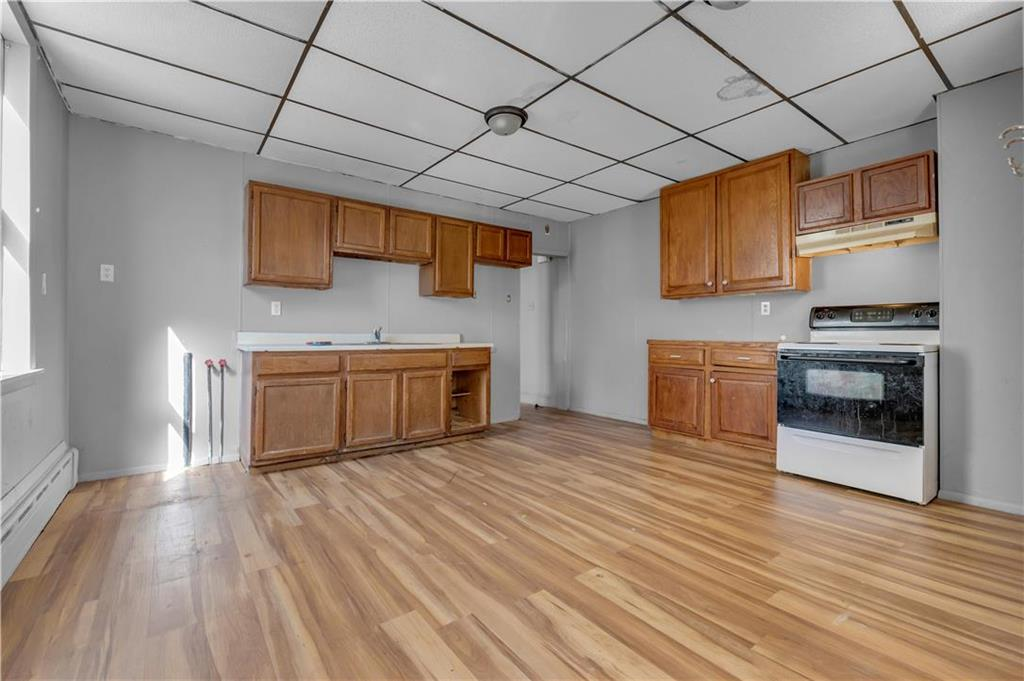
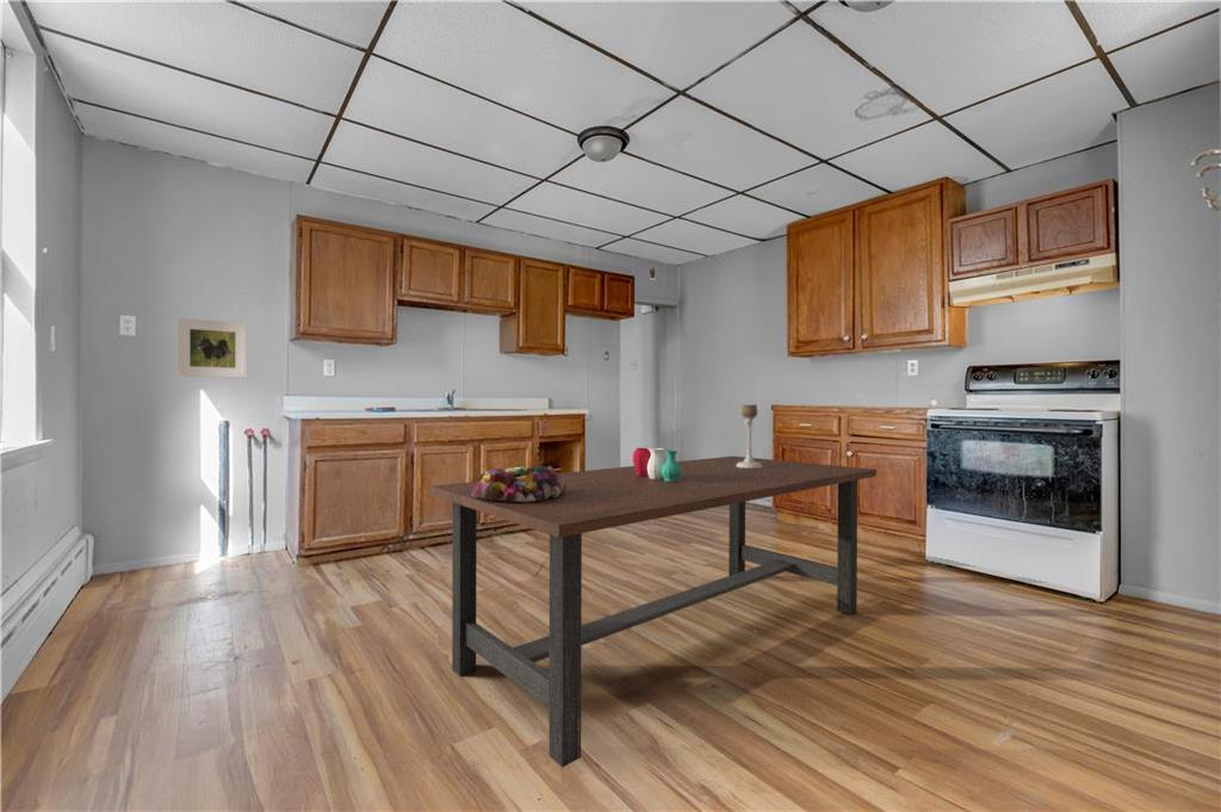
+ dining table [429,455,878,768]
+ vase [632,447,681,482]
+ candle holder [736,403,762,467]
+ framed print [176,317,248,379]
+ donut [471,464,566,502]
